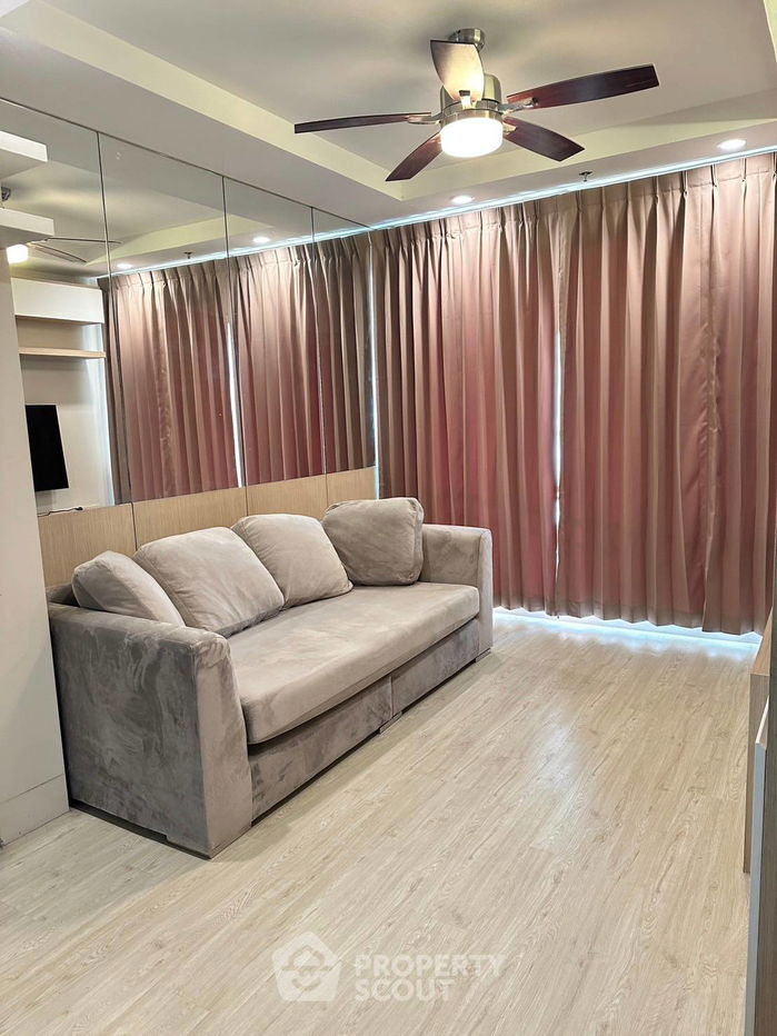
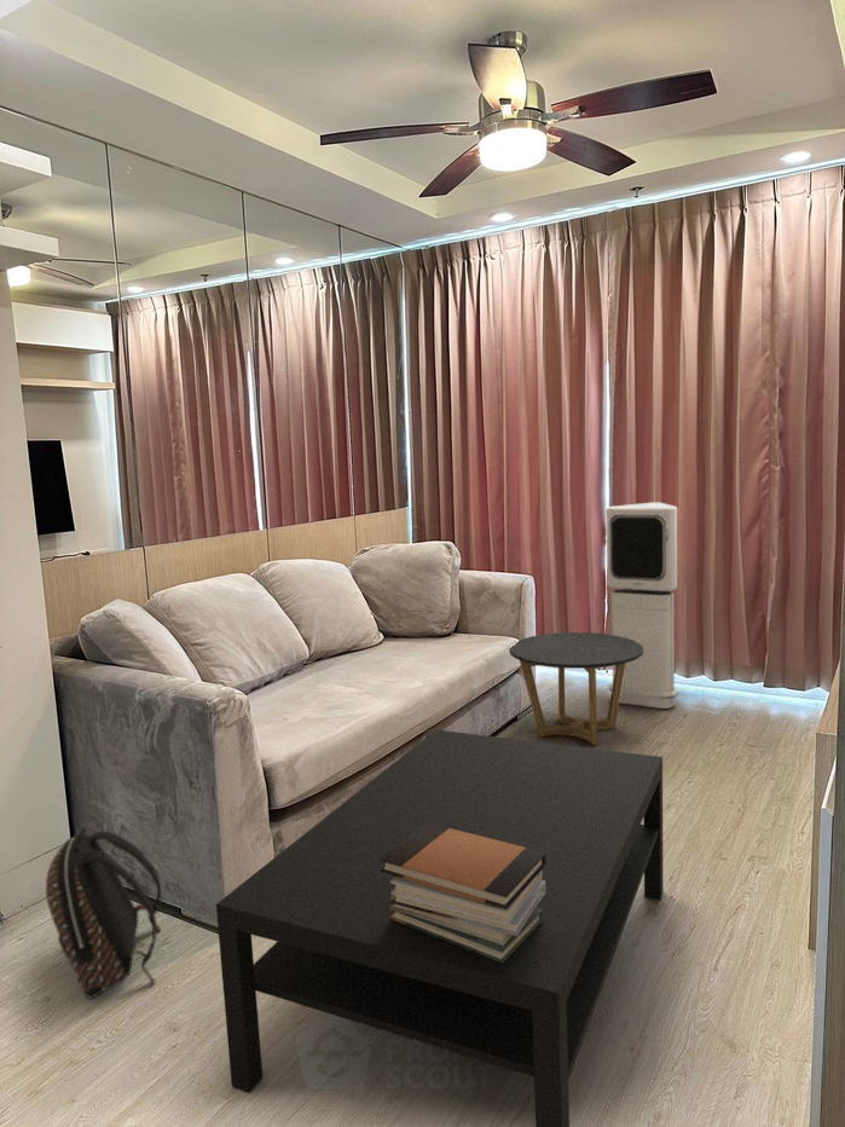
+ book stack [380,822,546,963]
+ air purifier [604,501,679,710]
+ side table [509,631,643,746]
+ backpack [45,826,162,999]
+ coffee table [215,729,665,1127]
